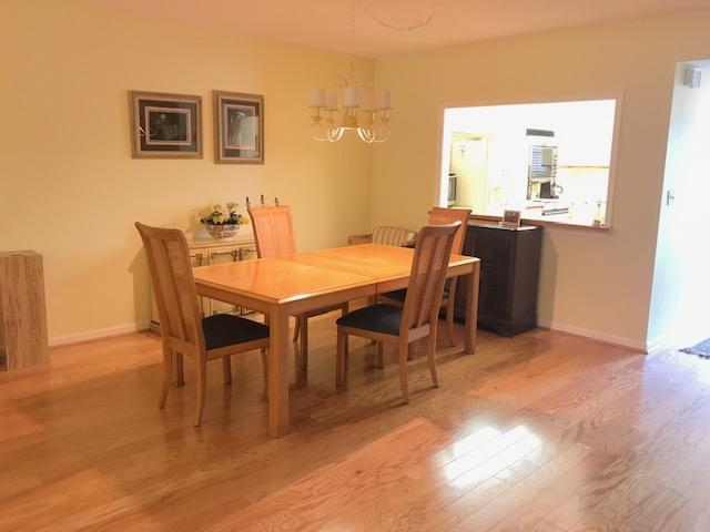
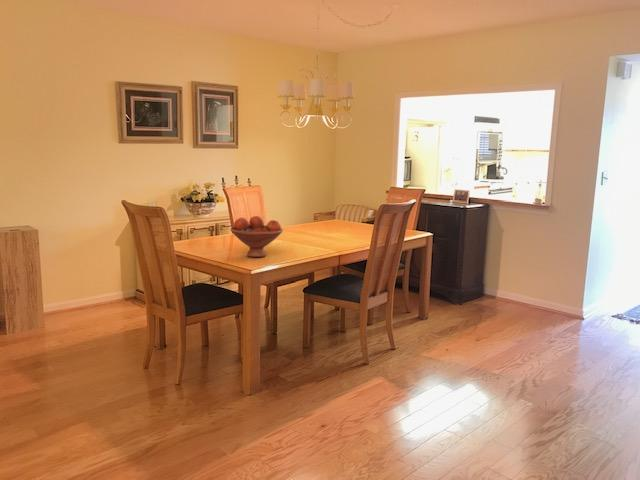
+ fruit bowl [230,215,284,258]
